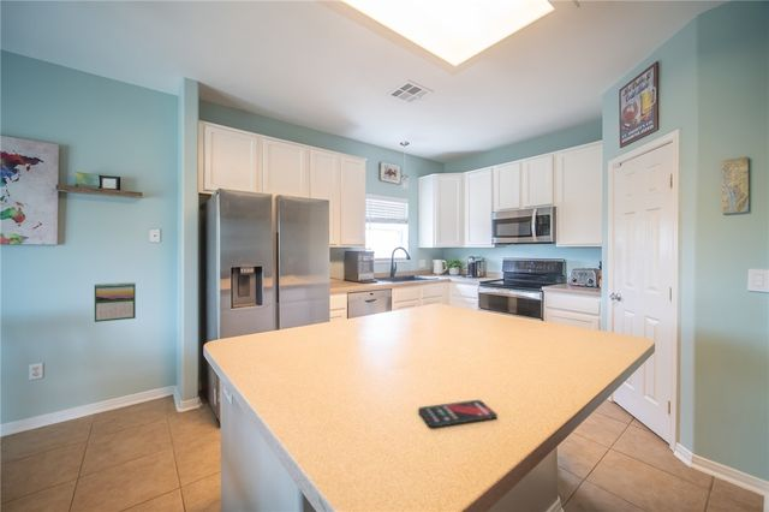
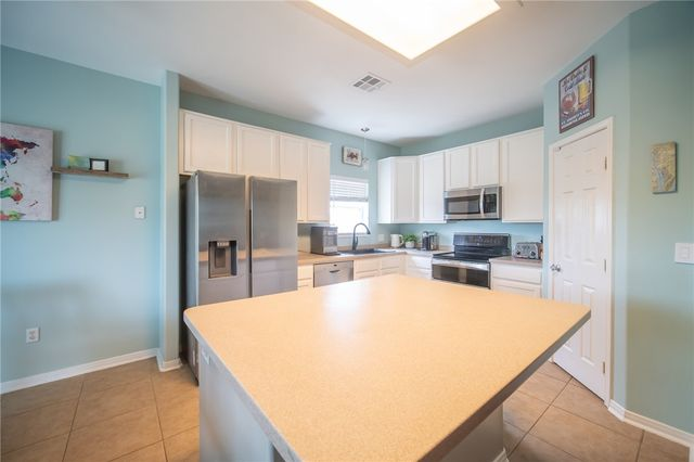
- smartphone [417,399,499,428]
- calendar [94,281,137,323]
